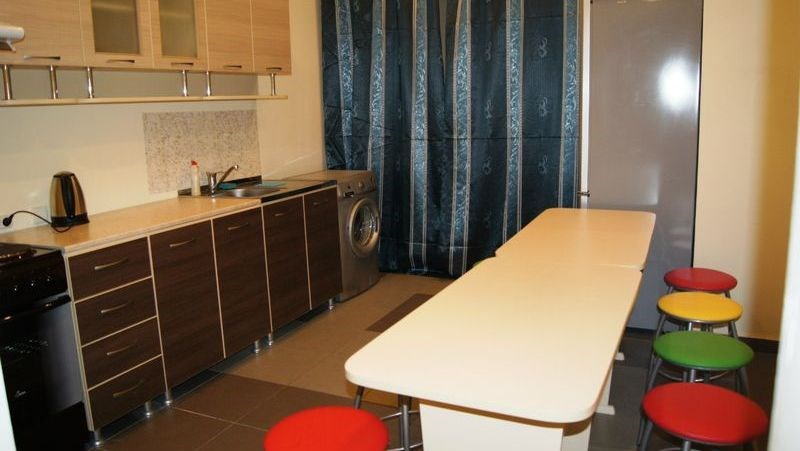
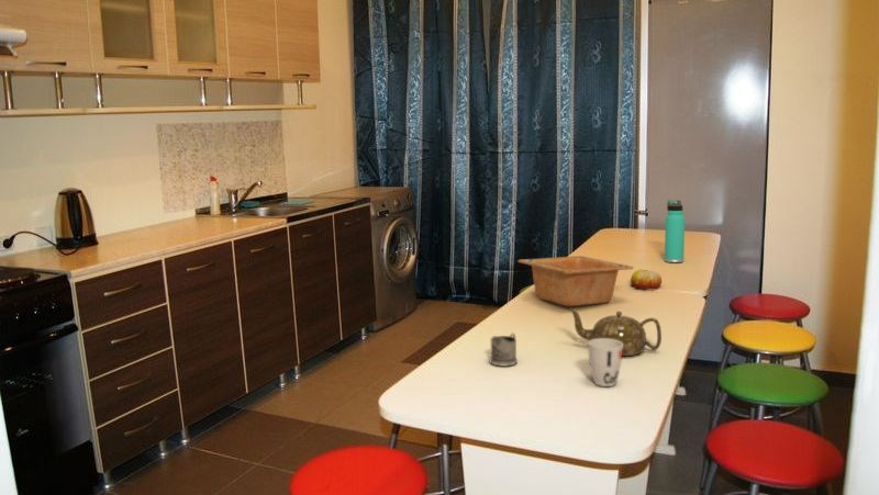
+ teapot [567,307,663,357]
+ tea glass holder [489,333,519,367]
+ fruit [630,269,663,291]
+ thermos bottle [664,199,686,263]
+ serving bowl [518,255,634,307]
+ cup [587,339,623,387]
